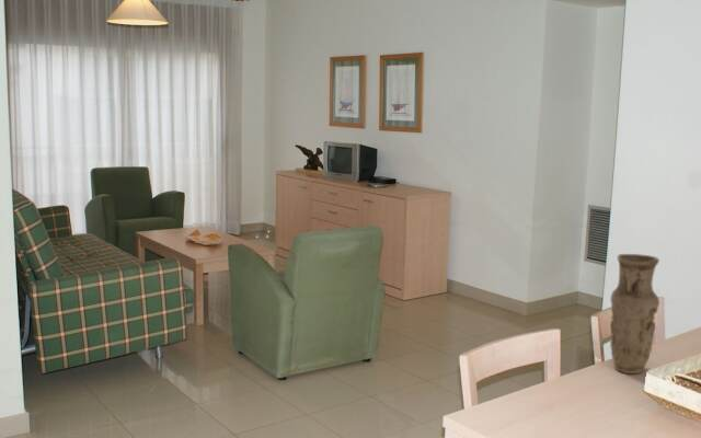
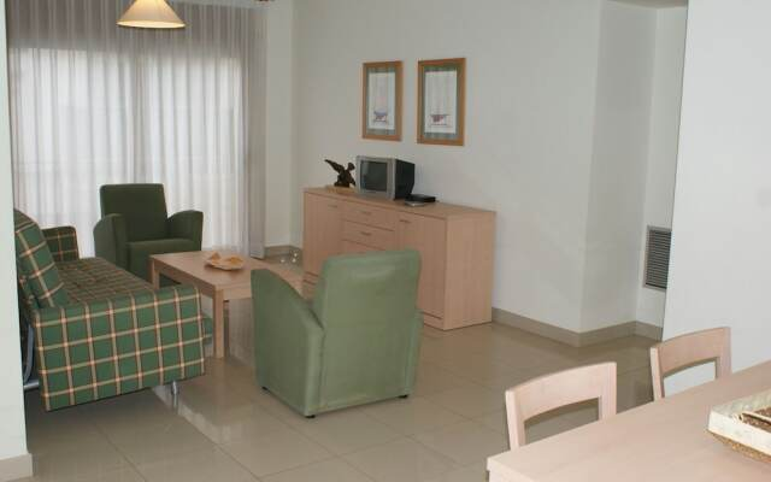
- vase [609,253,660,374]
